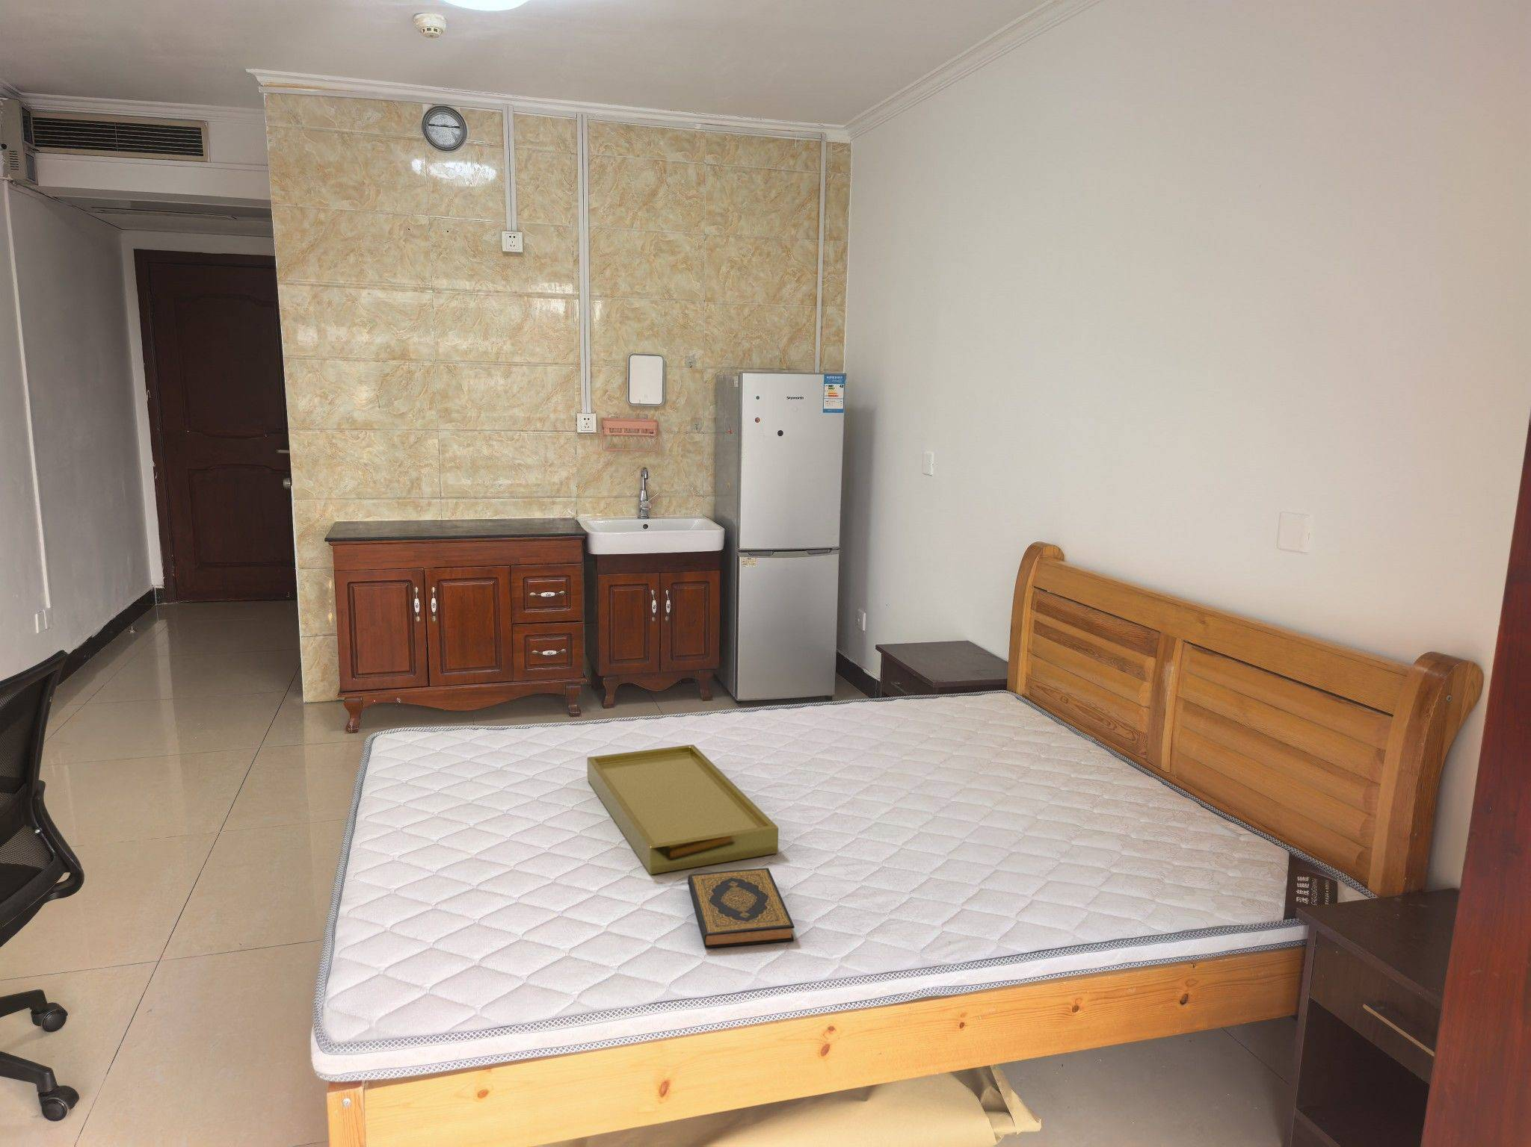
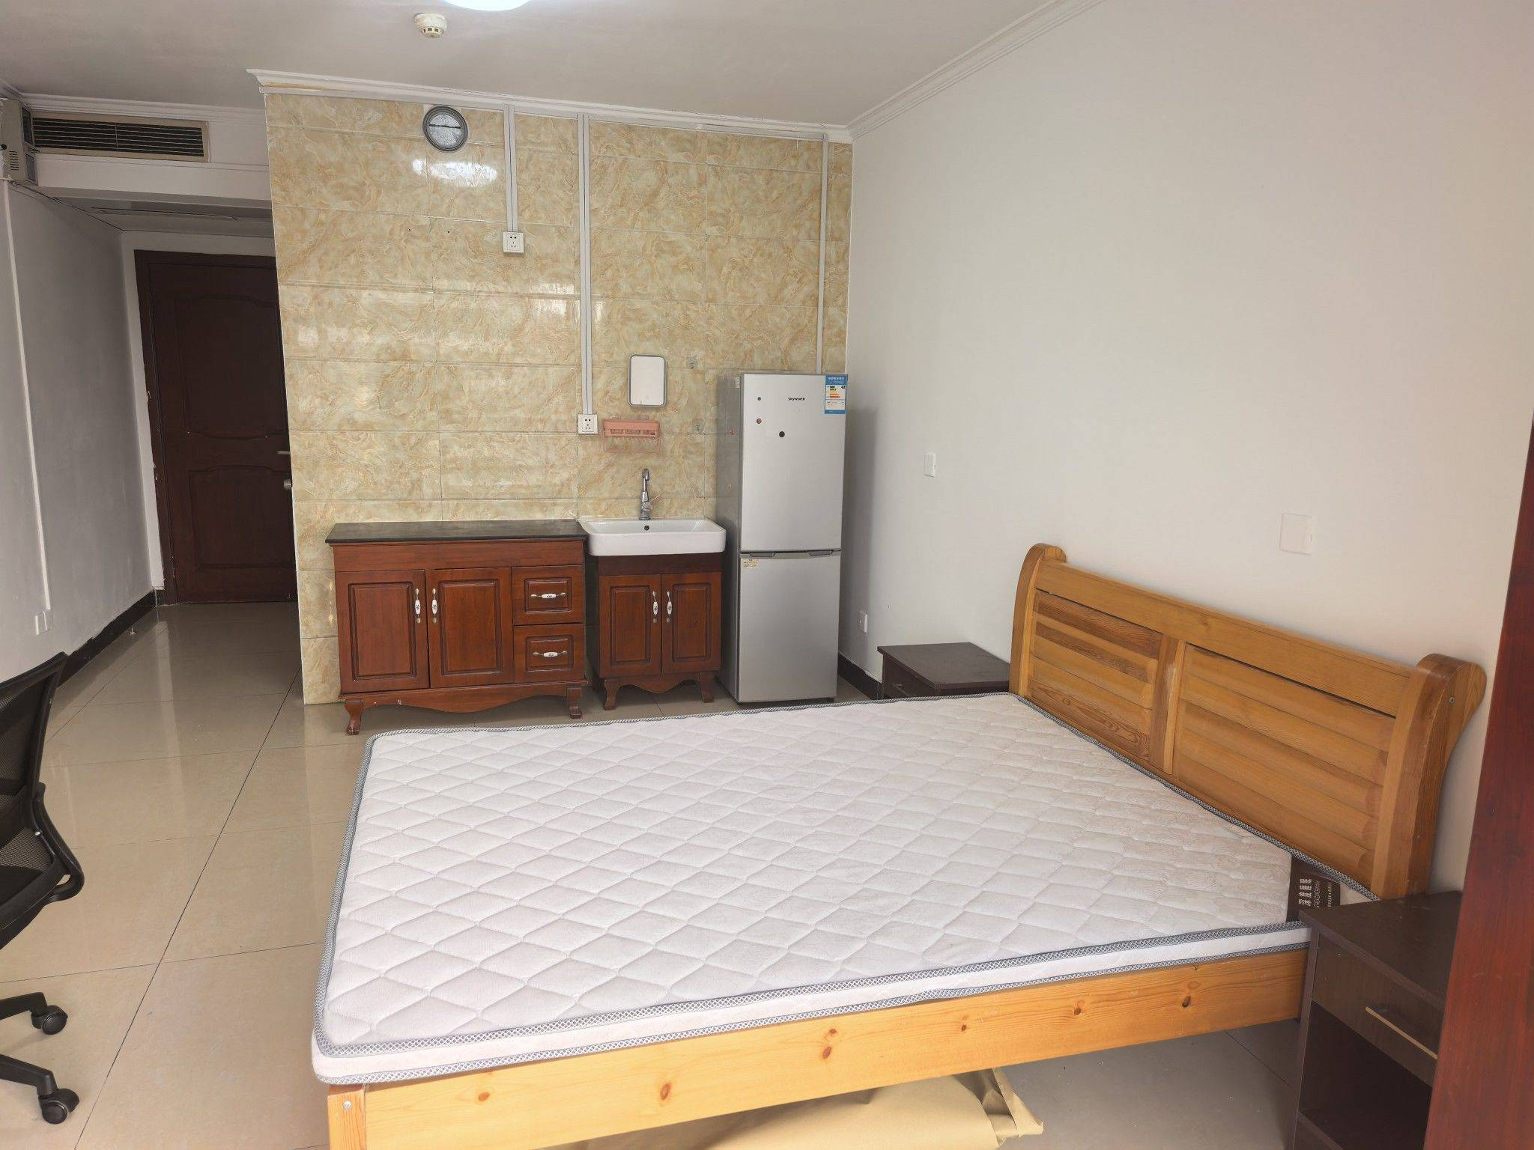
- tray [586,743,779,875]
- hardback book [687,867,794,948]
